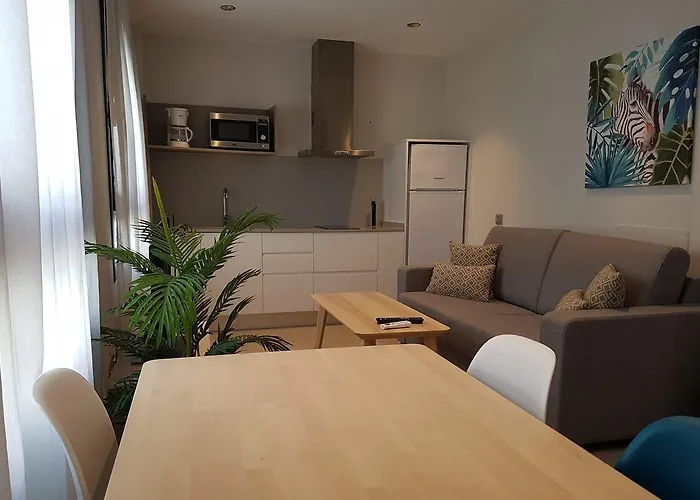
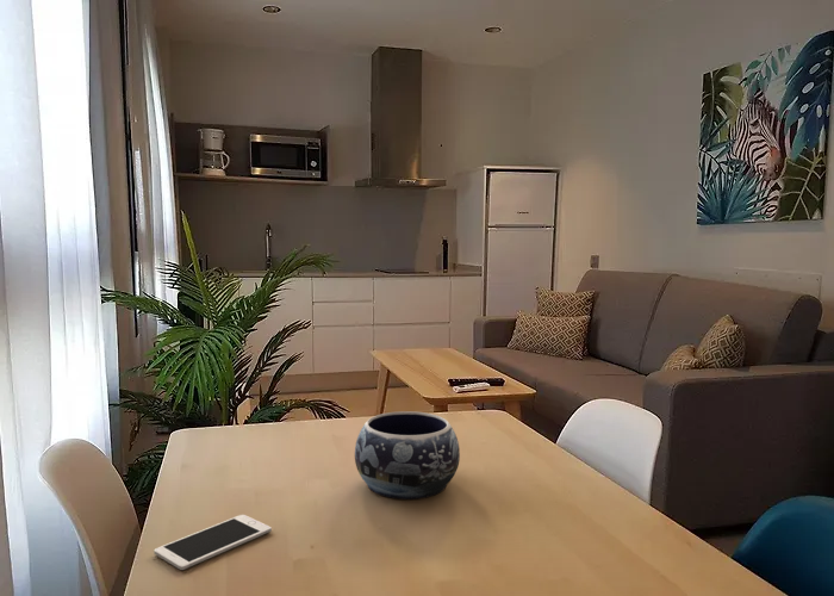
+ cell phone [153,514,273,571]
+ decorative bowl [354,410,461,501]
